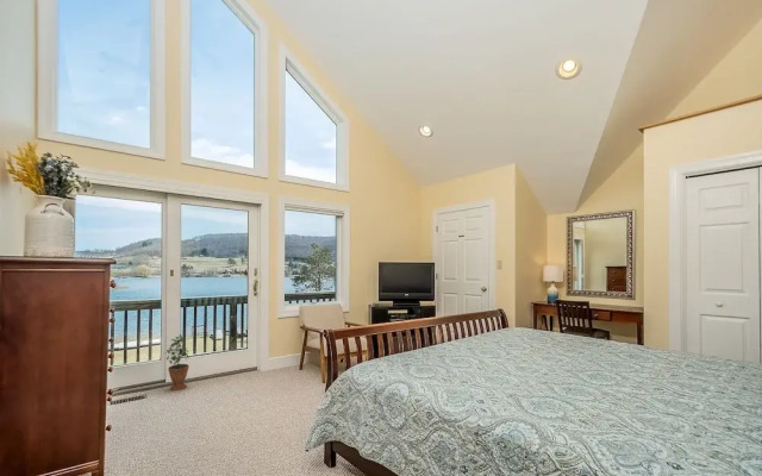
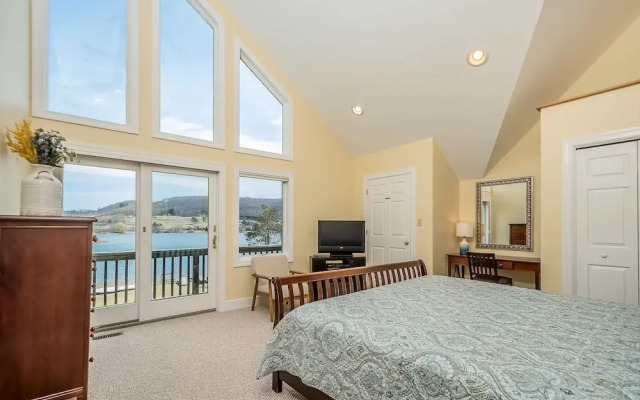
- potted plant [163,333,190,392]
